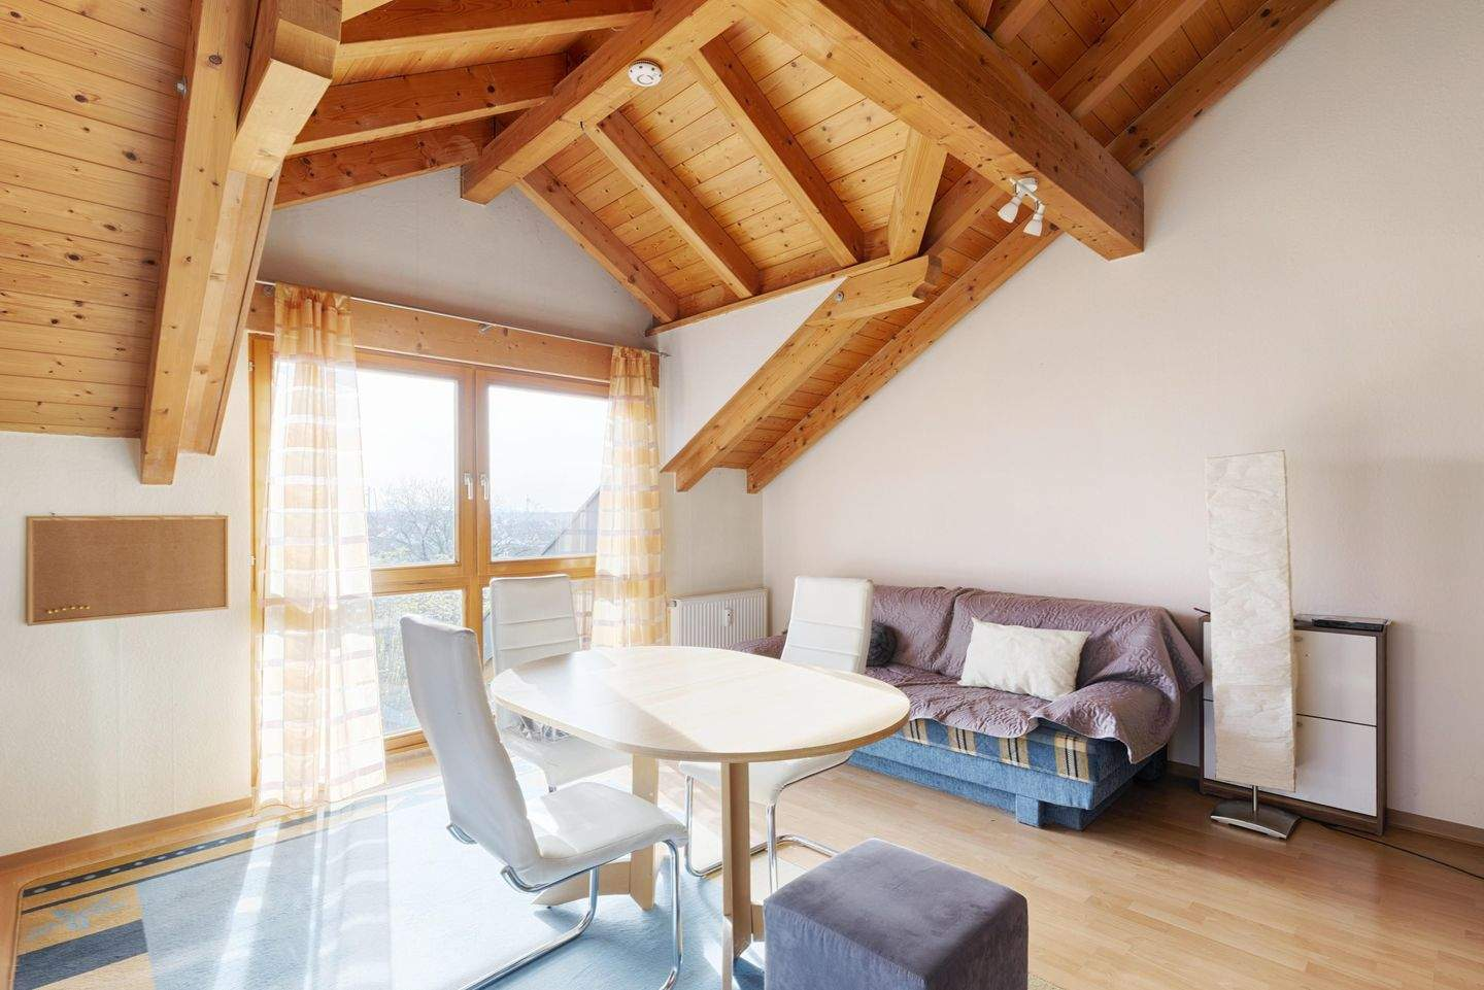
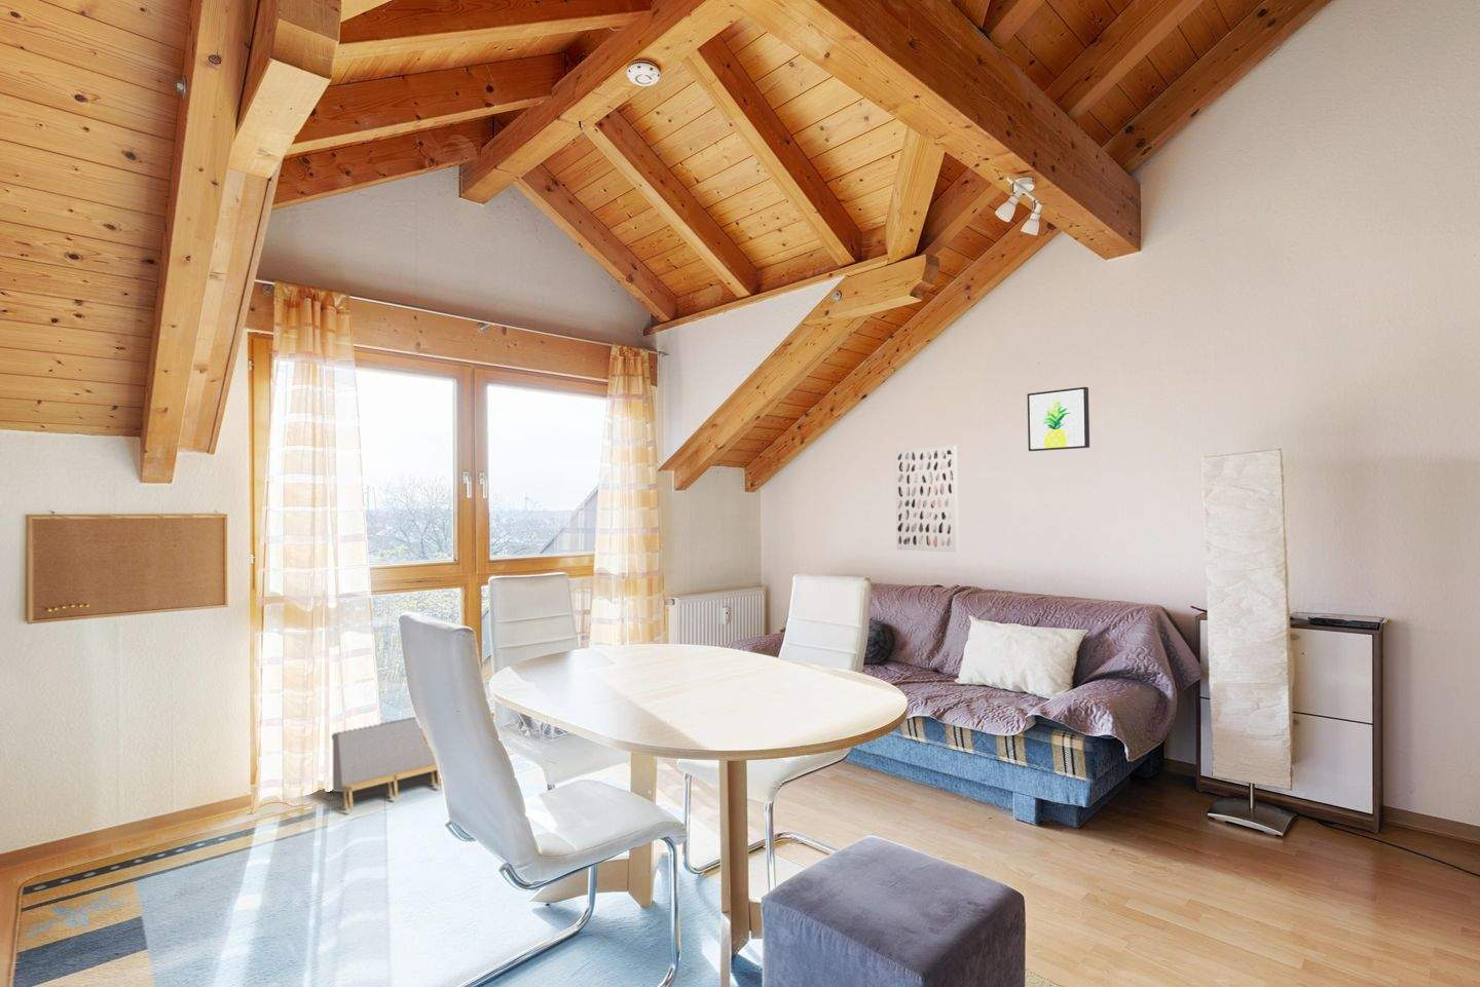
+ wall art [894,445,960,553]
+ wall art [1027,387,1091,452]
+ storage bin [331,716,443,811]
